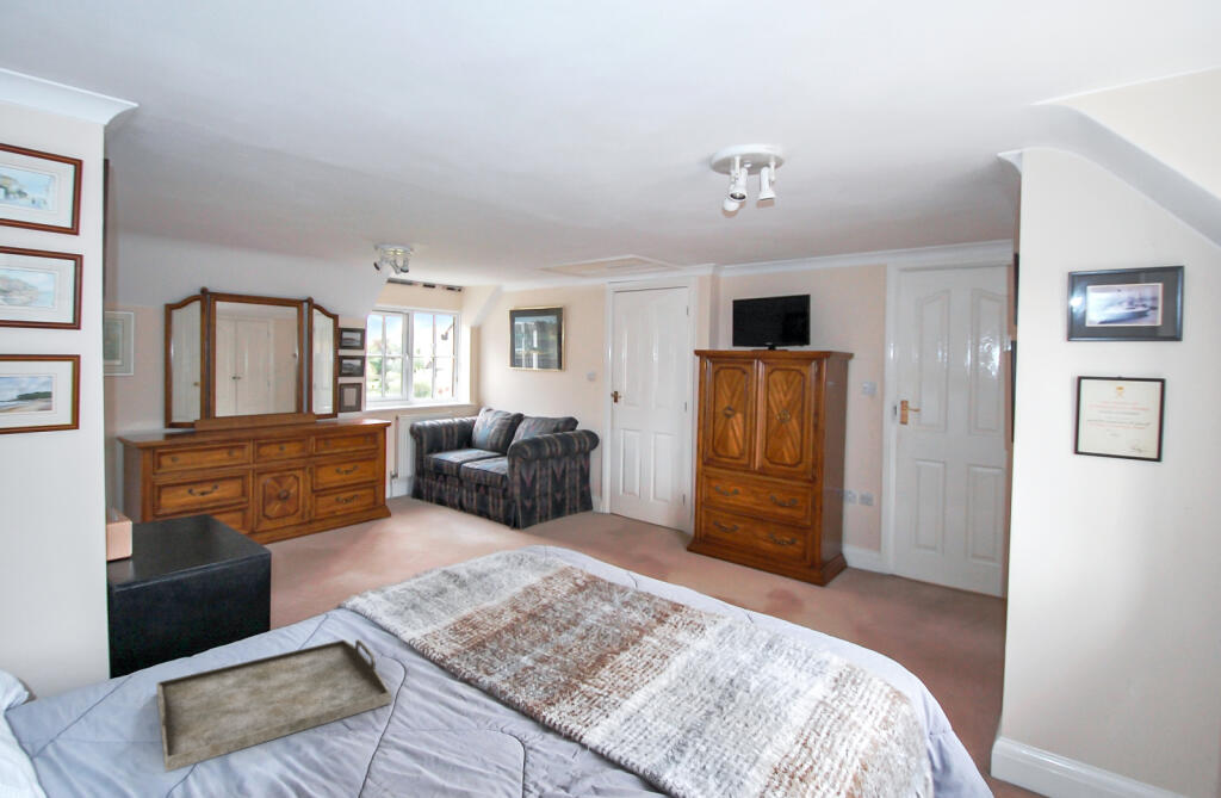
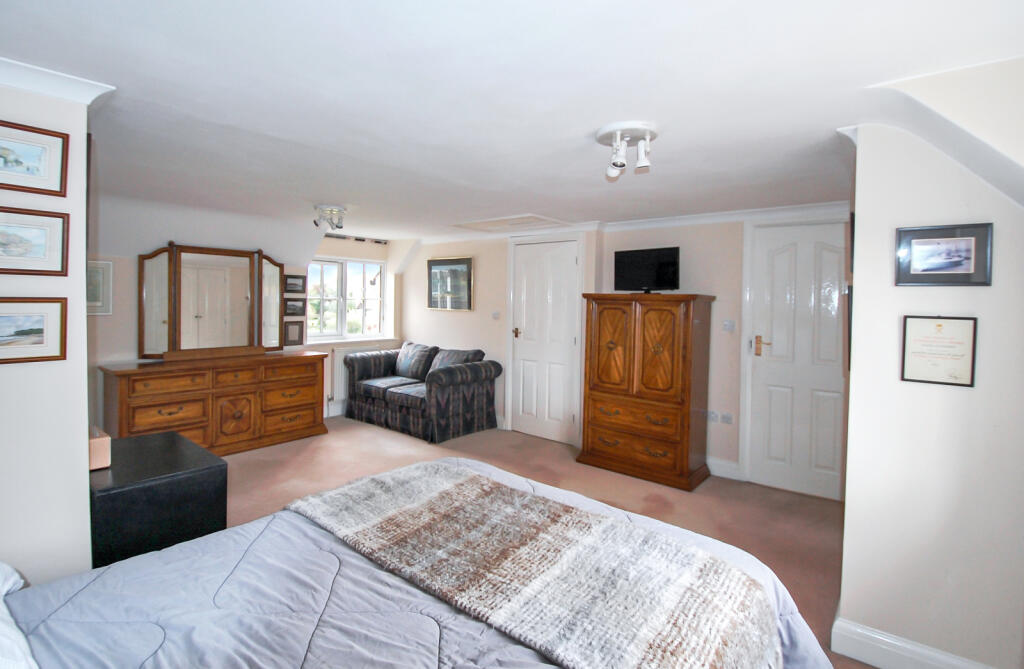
- serving tray [155,638,392,773]
